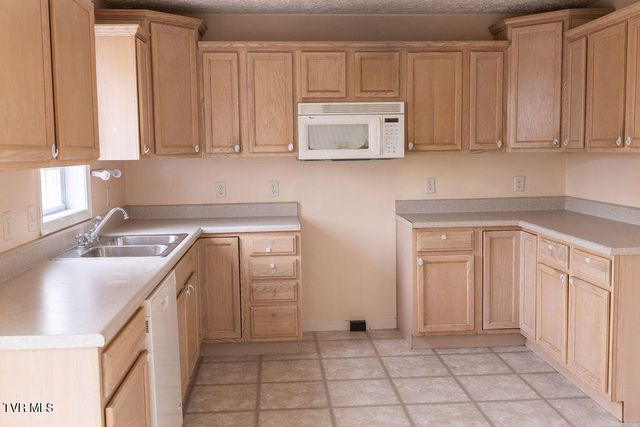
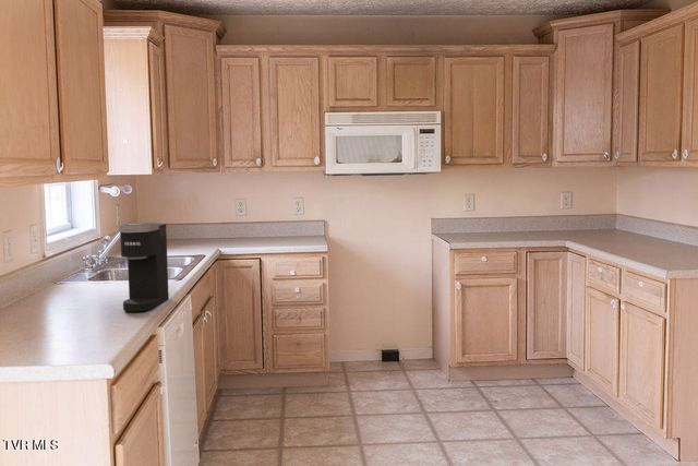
+ coffee maker [118,222,170,313]
